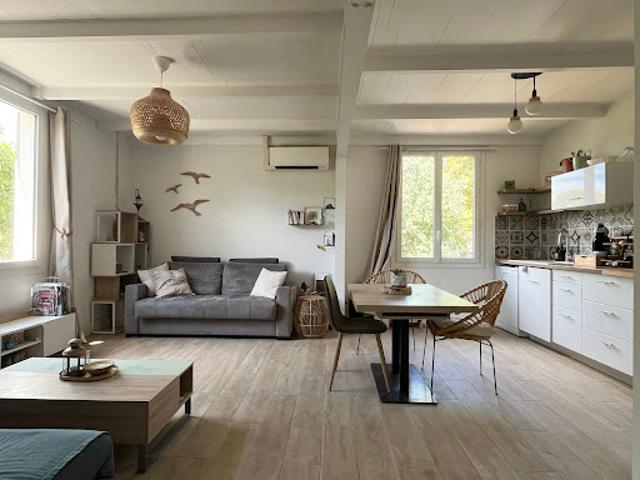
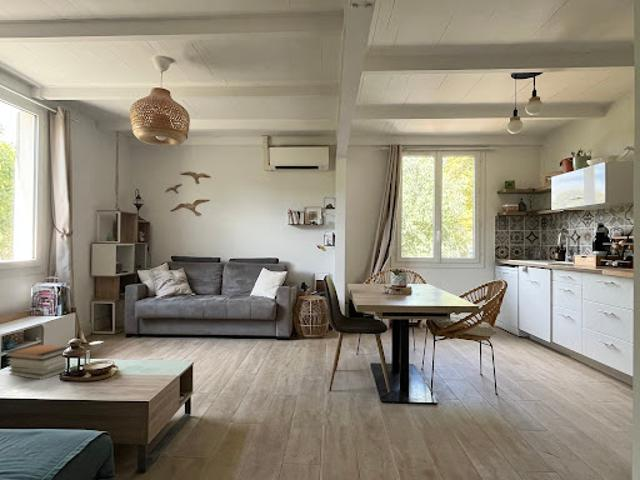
+ book stack [4,343,69,381]
